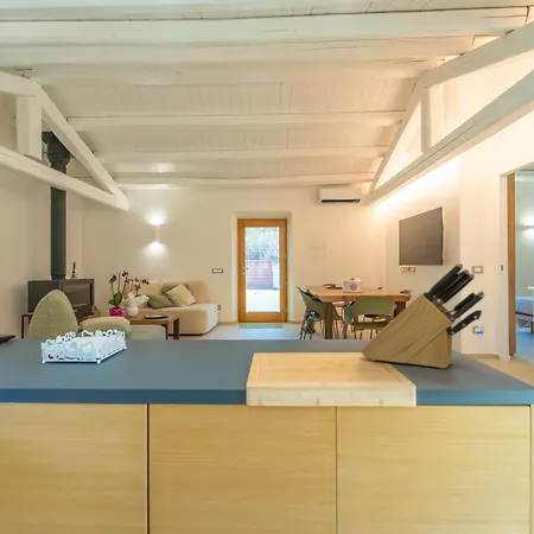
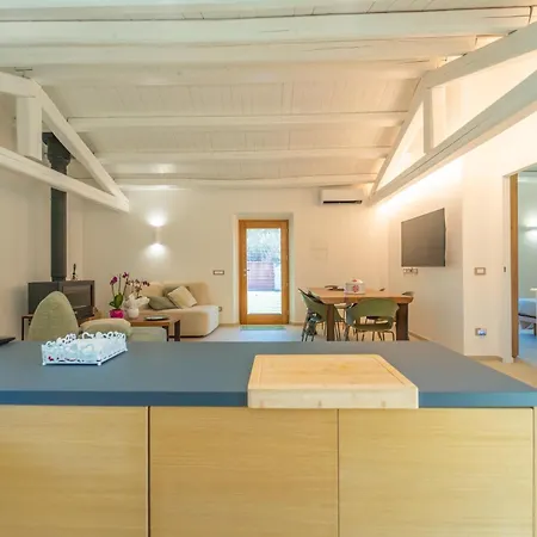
- knife block [360,262,487,370]
